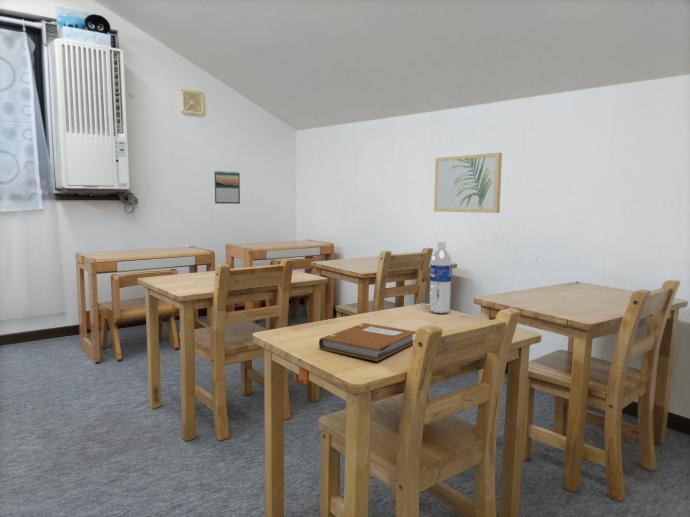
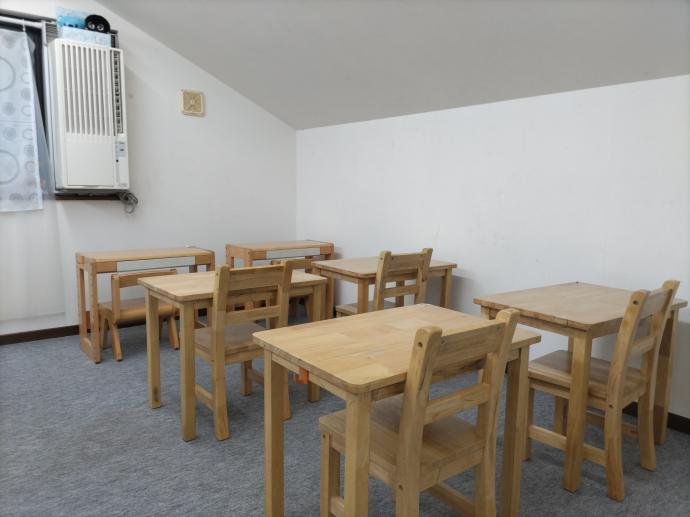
- notebook [318,322,417,362]
- wall art [433,152,503,214]
- calendar [213,170,241,205]
- water bottle [429,241,453,314]
